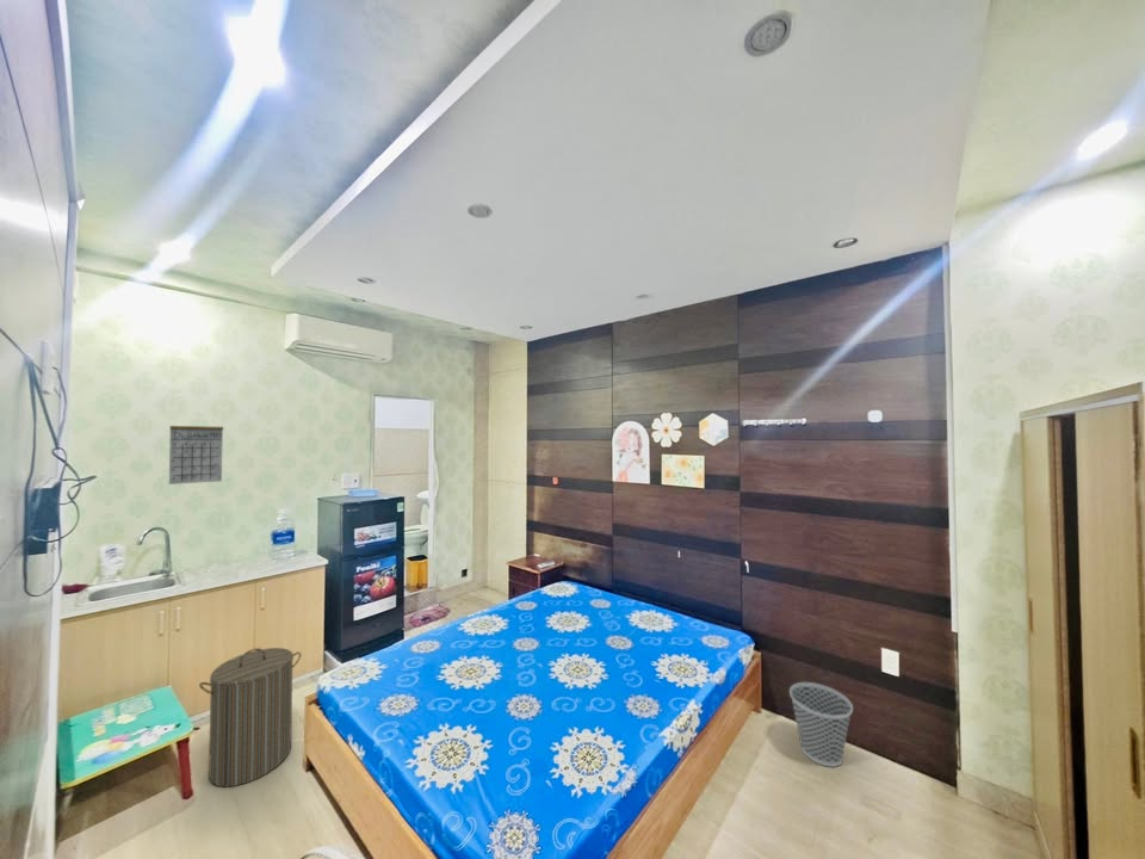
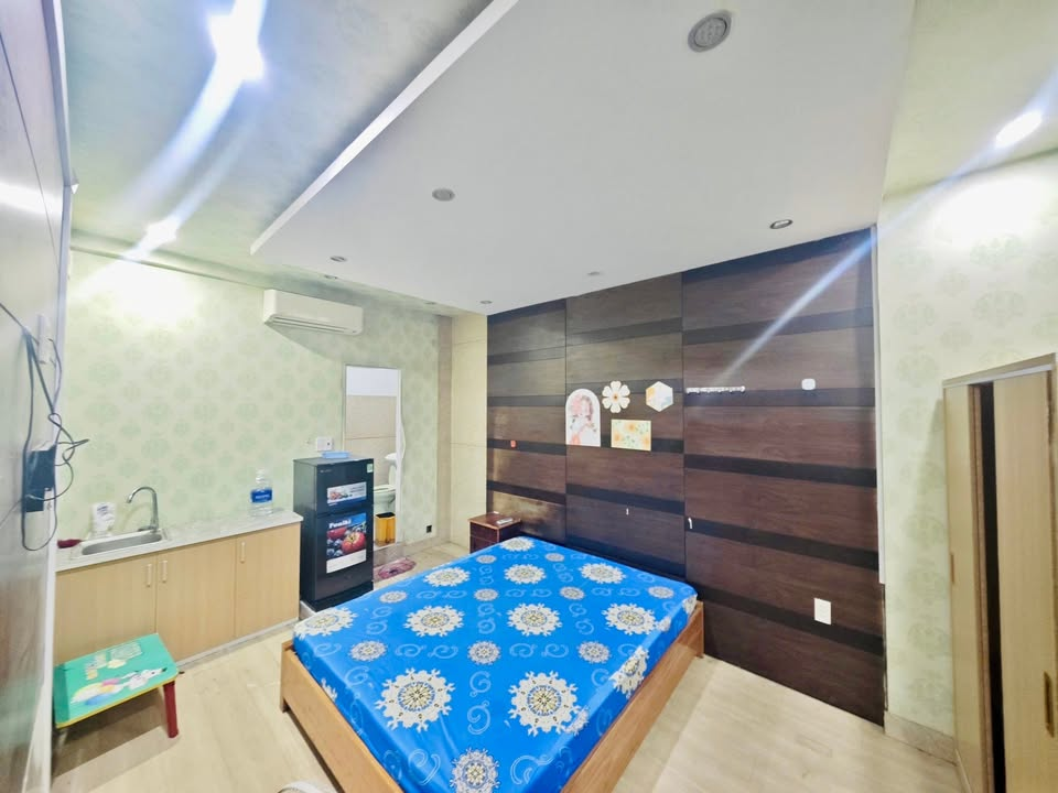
- laundry hamper [198,647,303,787]
- calendar [168,413,224,486]
- wastebasket [788,681,854,768]
